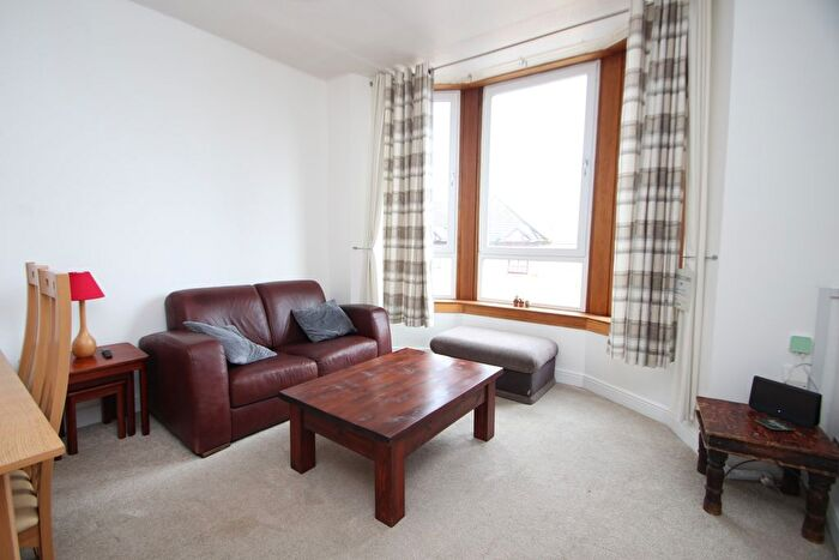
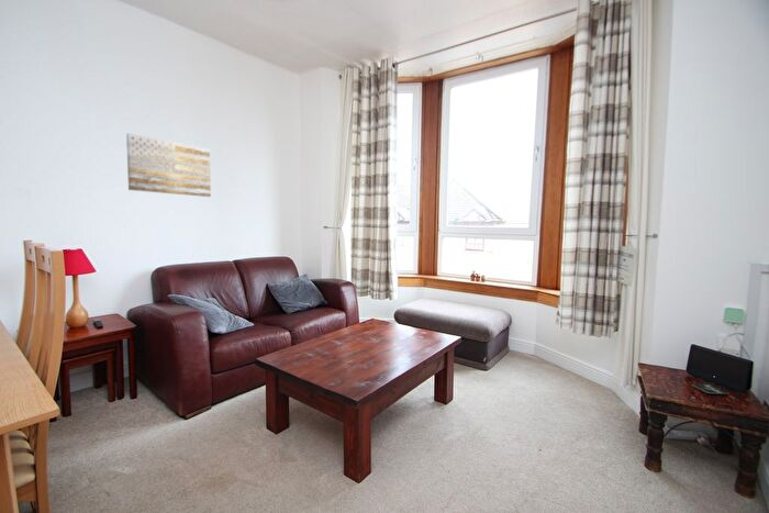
+ wall art [125,132,212,198]
